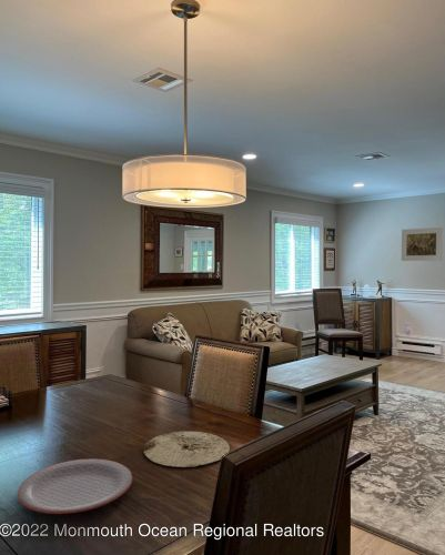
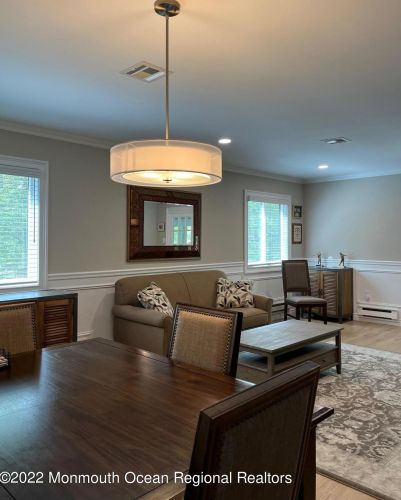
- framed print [401,226,444,262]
- plate [17,457,133,515]
- plate [143,431,231,468]
